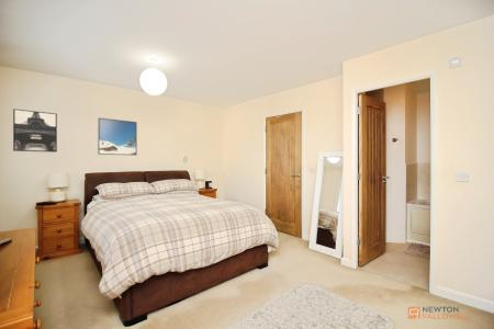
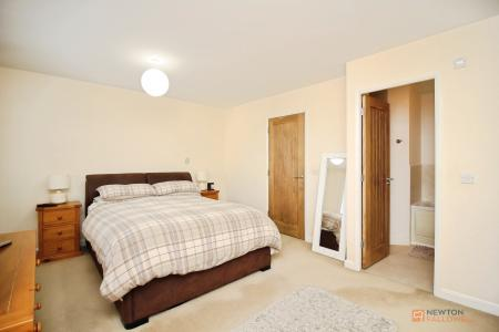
- wall art [12,107,58,154]
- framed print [97,117,138,156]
